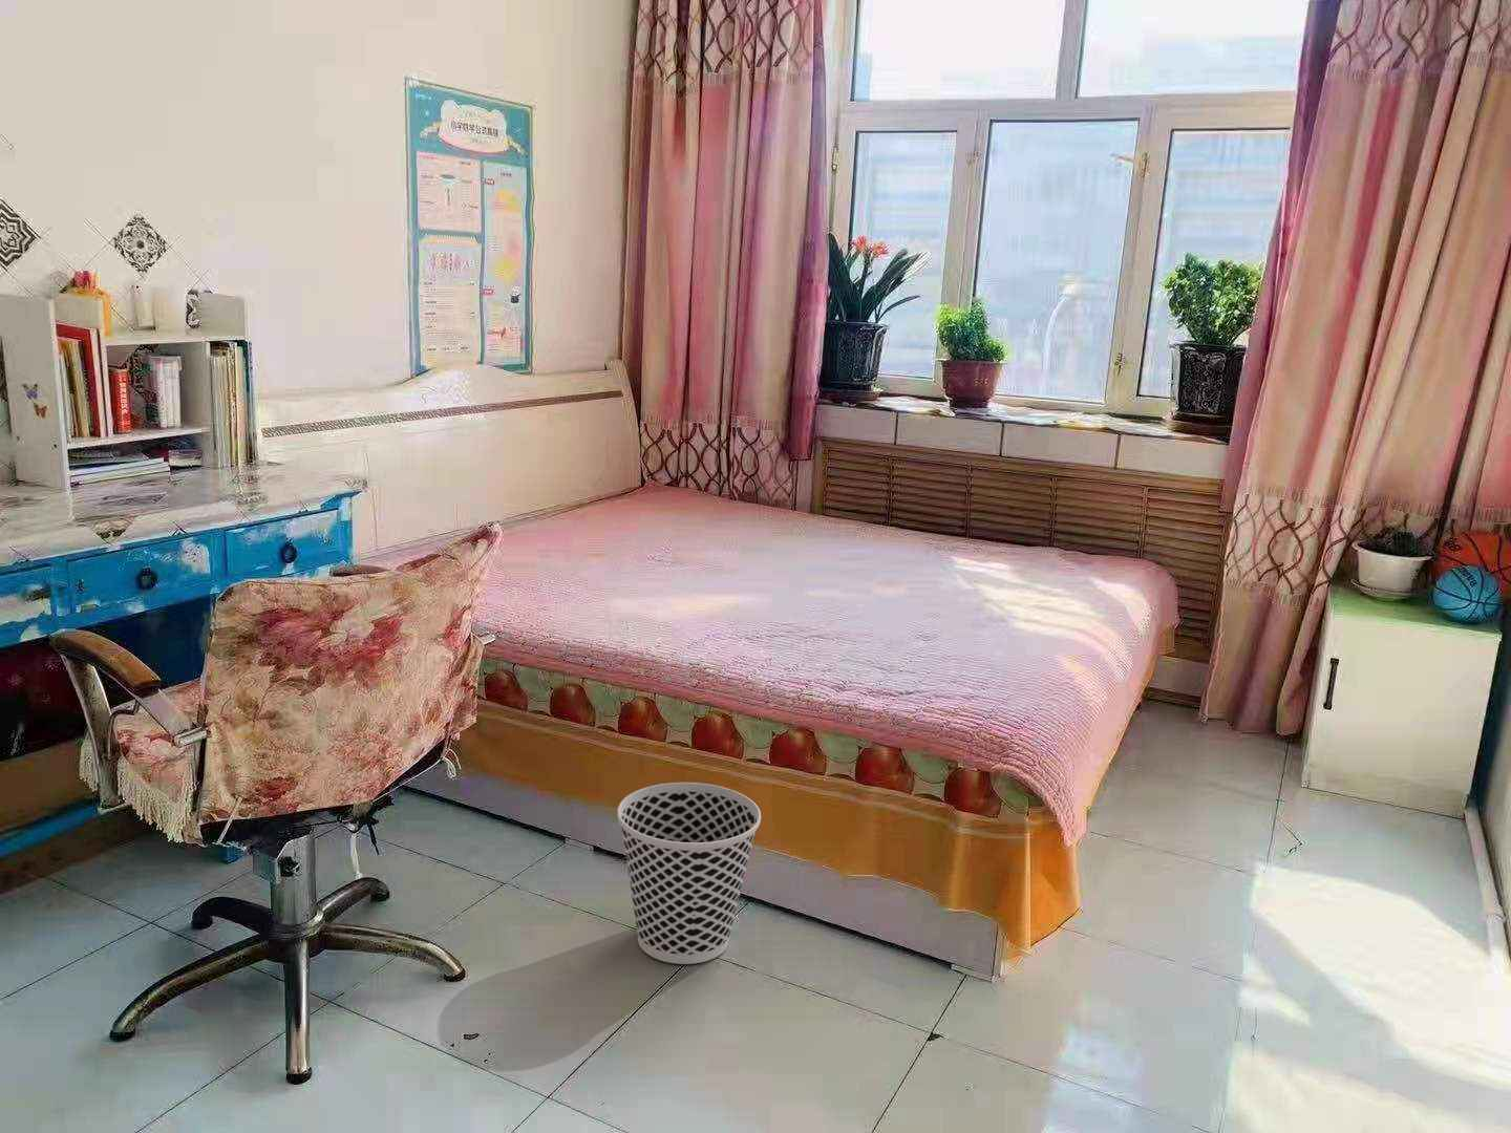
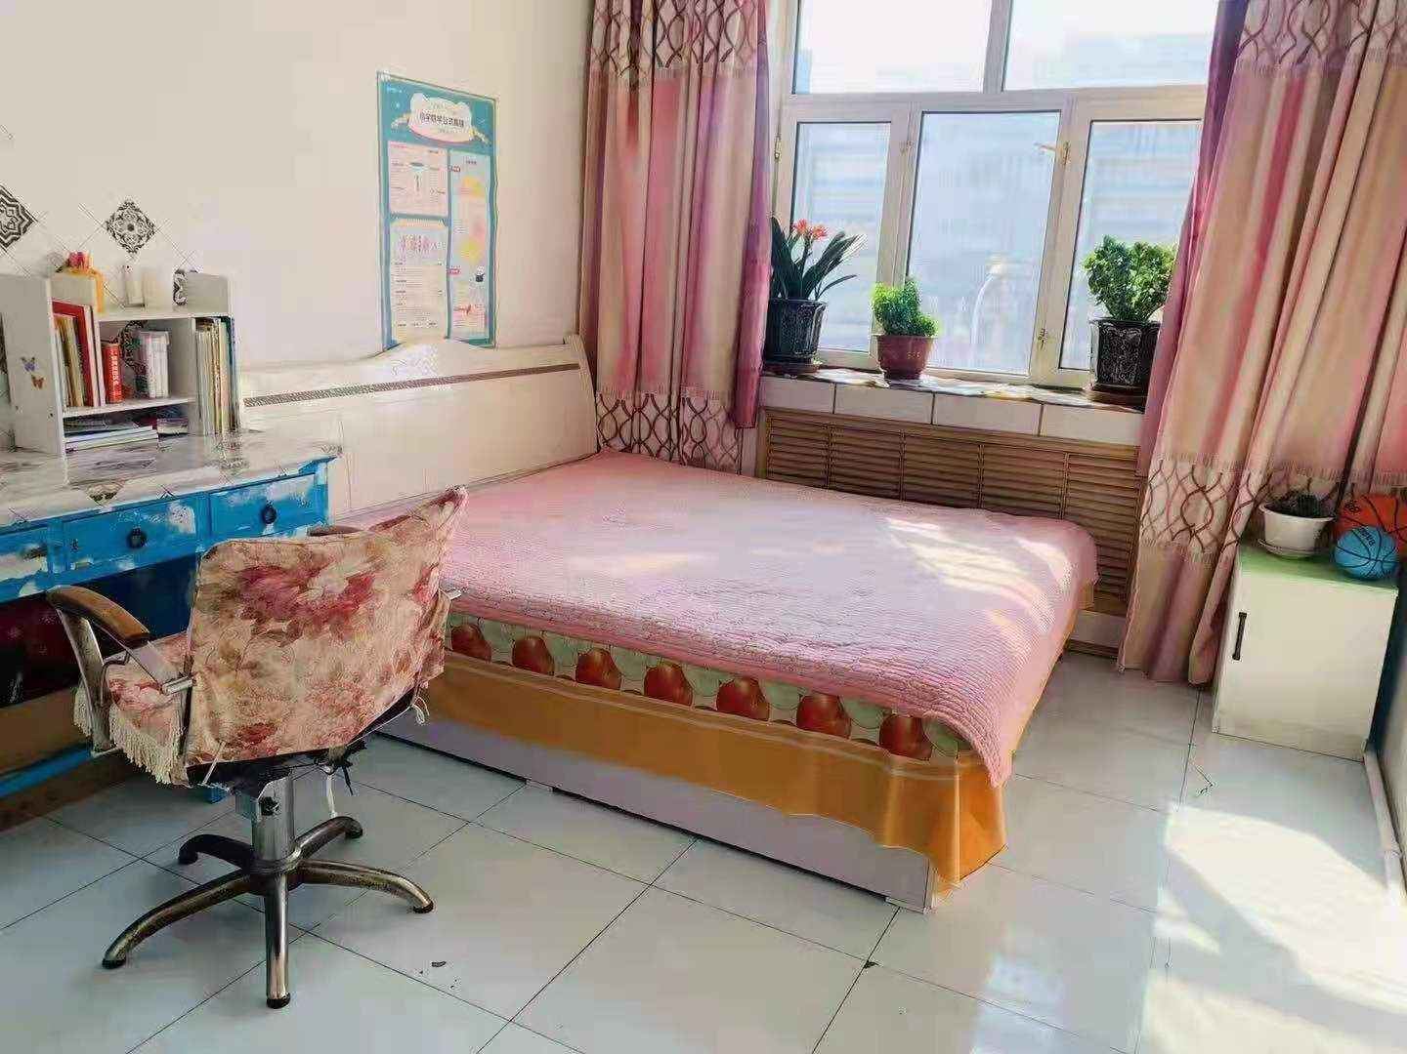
- wastebasket [617,782,761,965]
